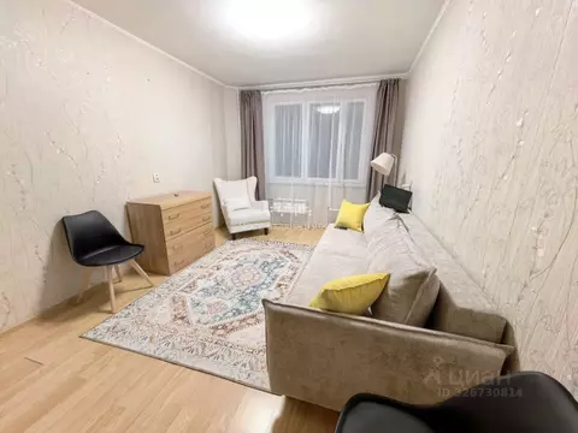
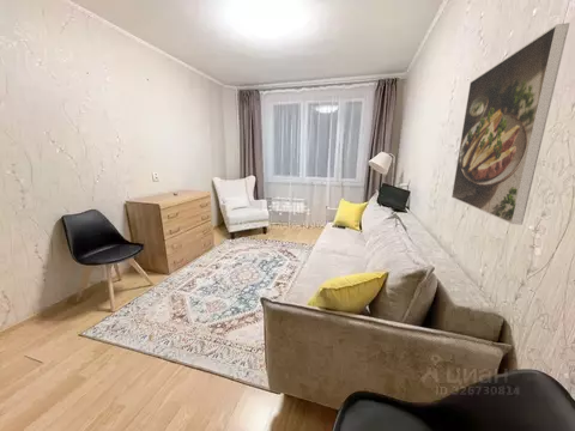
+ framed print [450,22,570,226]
